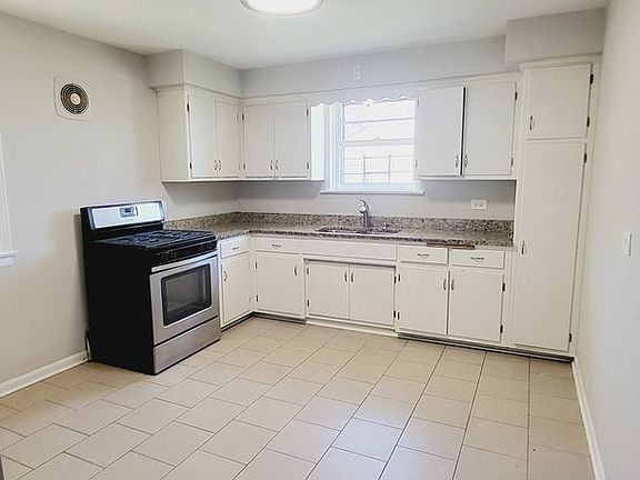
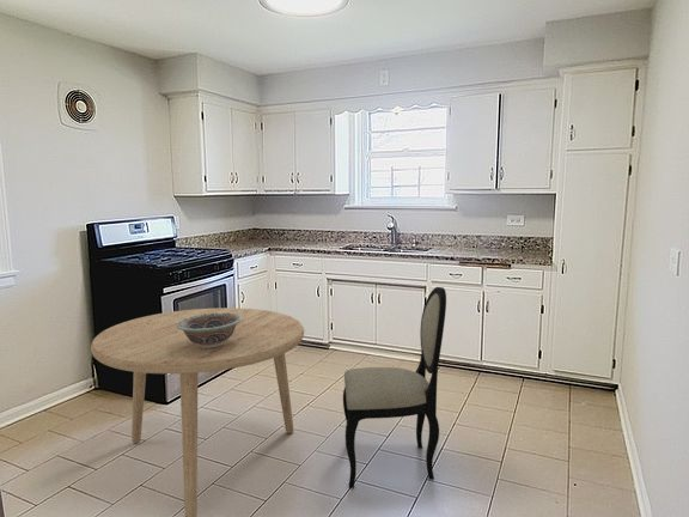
+ dining table [90,306,305,517]
+ dining chair [342,286,447,489]
+ decorative bowl [176,312,242,348]
